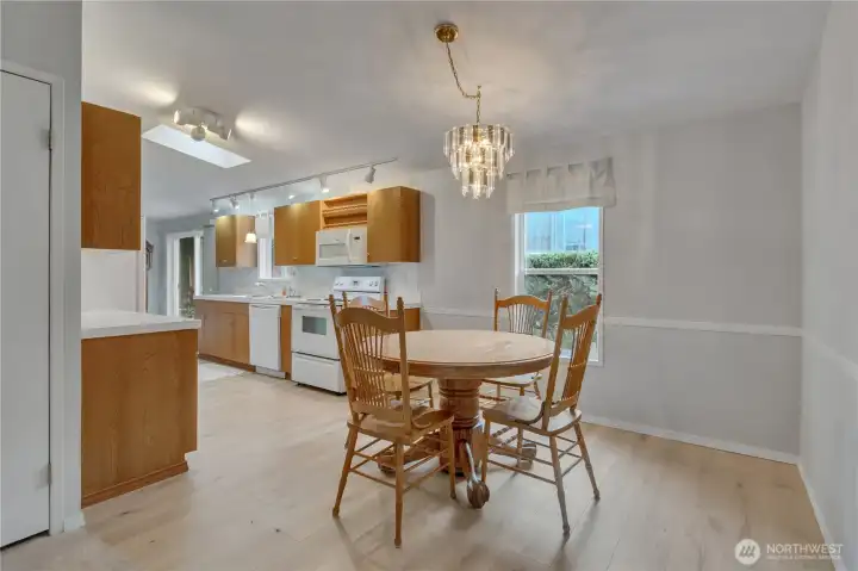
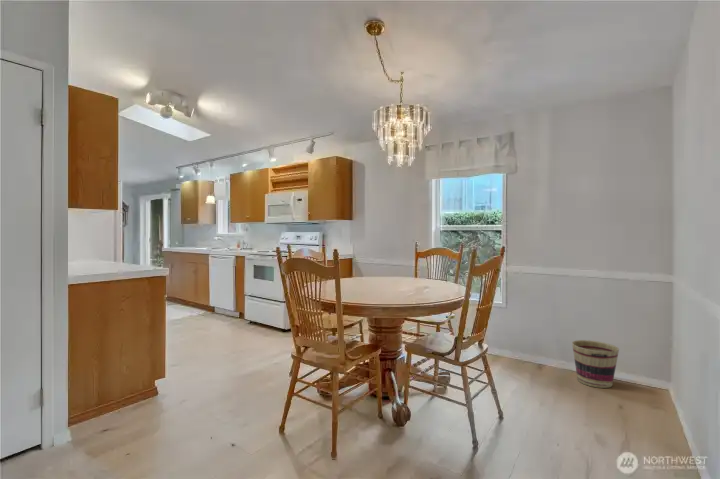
+ basket [571,339,620,389]
